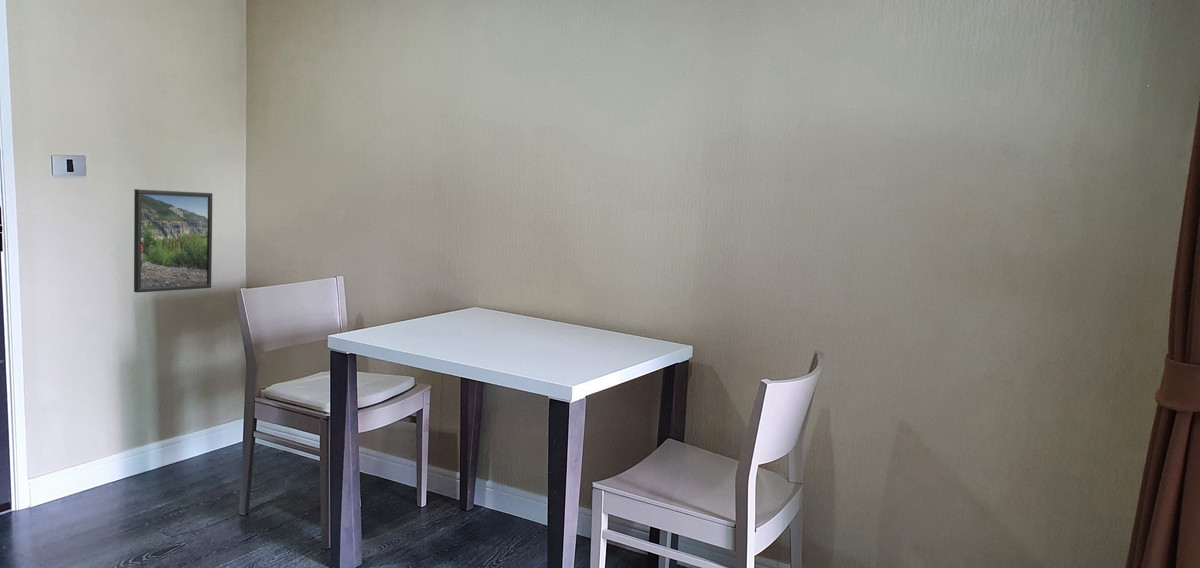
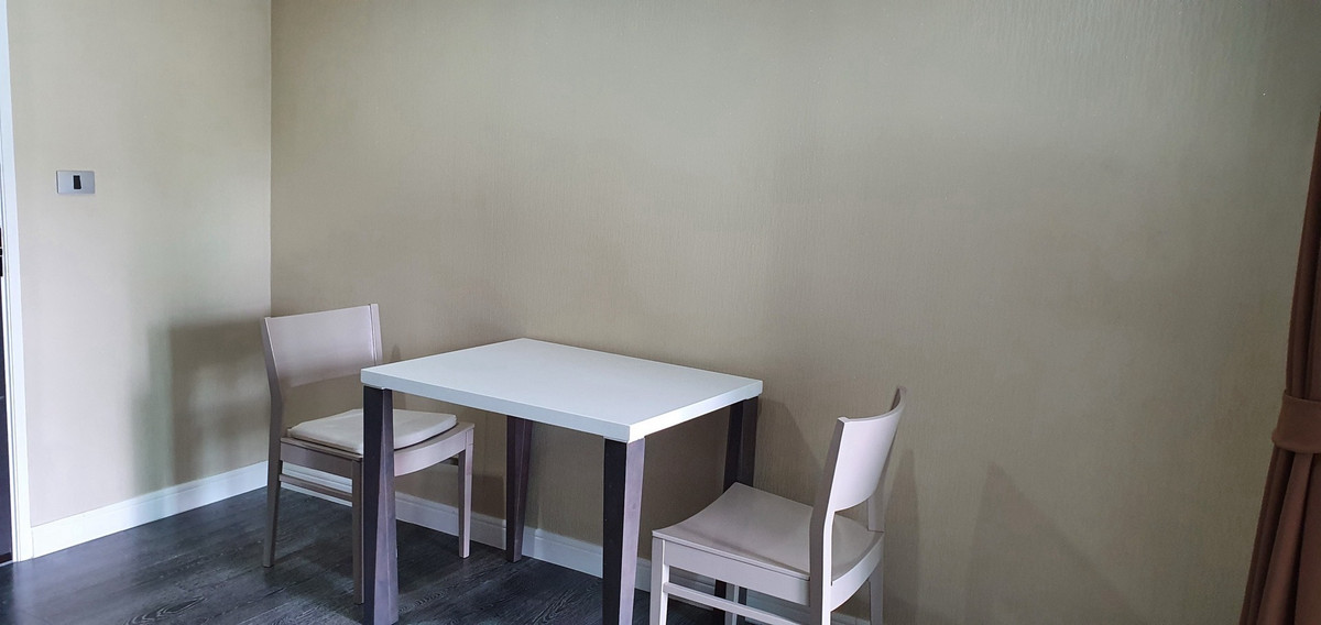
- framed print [133,188,213,294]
